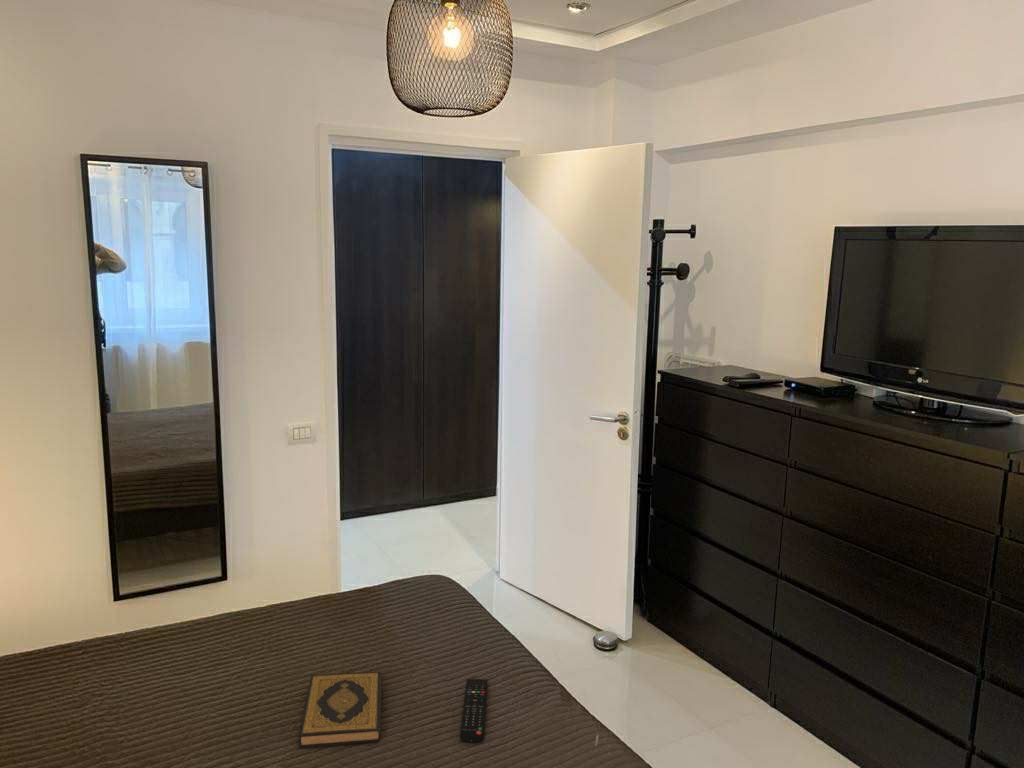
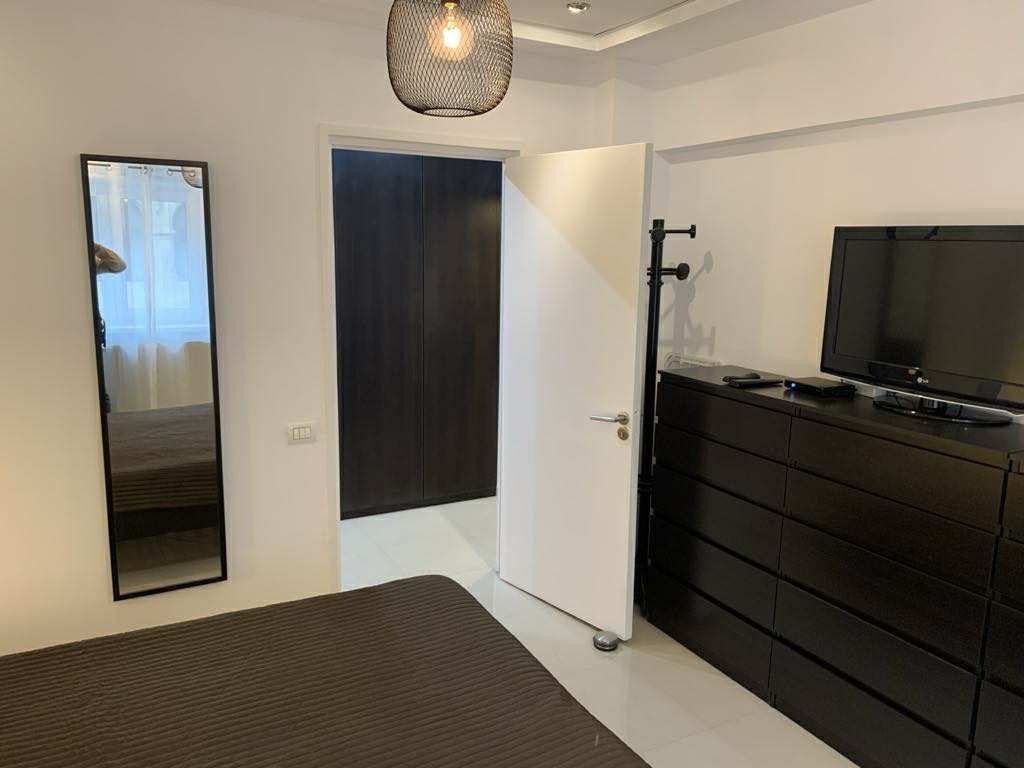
- remote control [459,678,488,744]
- hardback book [298,671,382,749]
